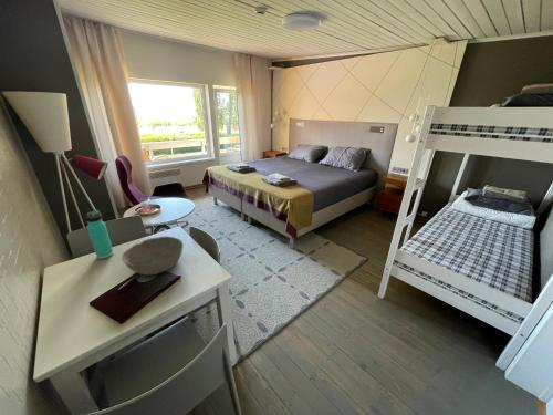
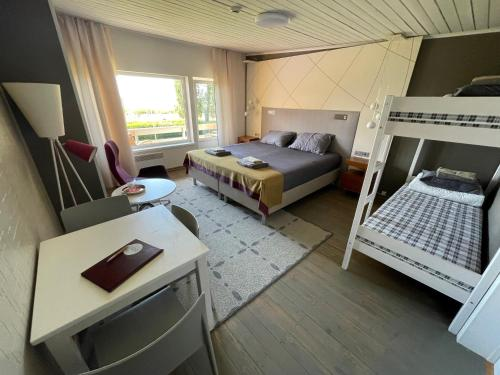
- thermos bottle [85,209,115,260]
- bowl [121,236,185,276]
